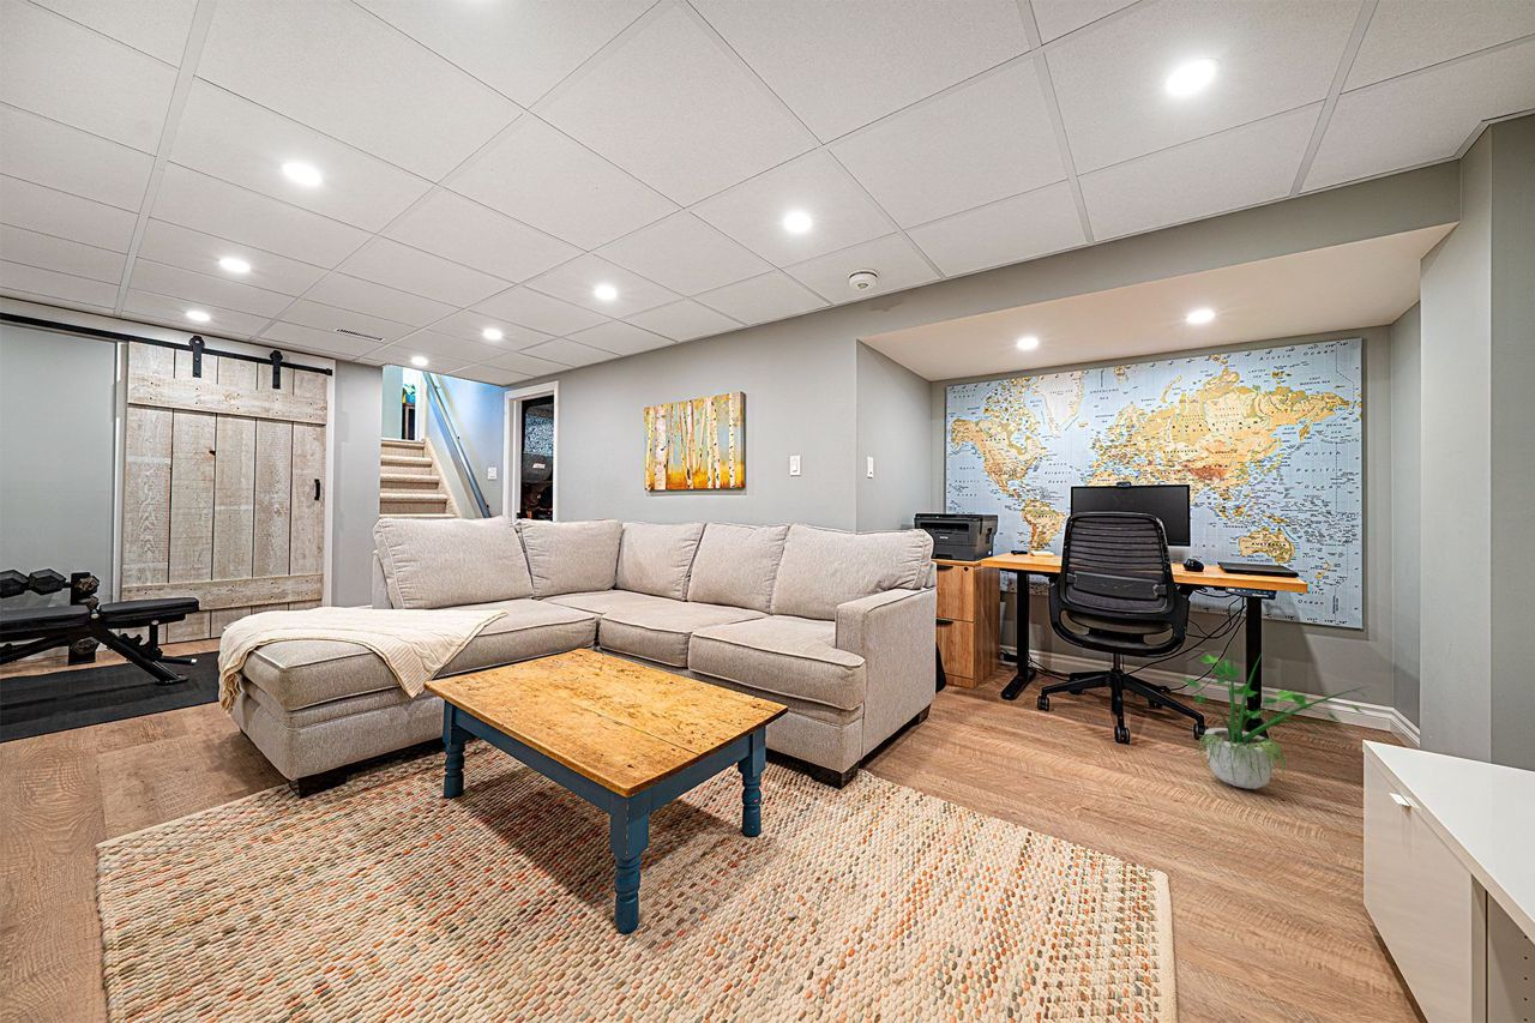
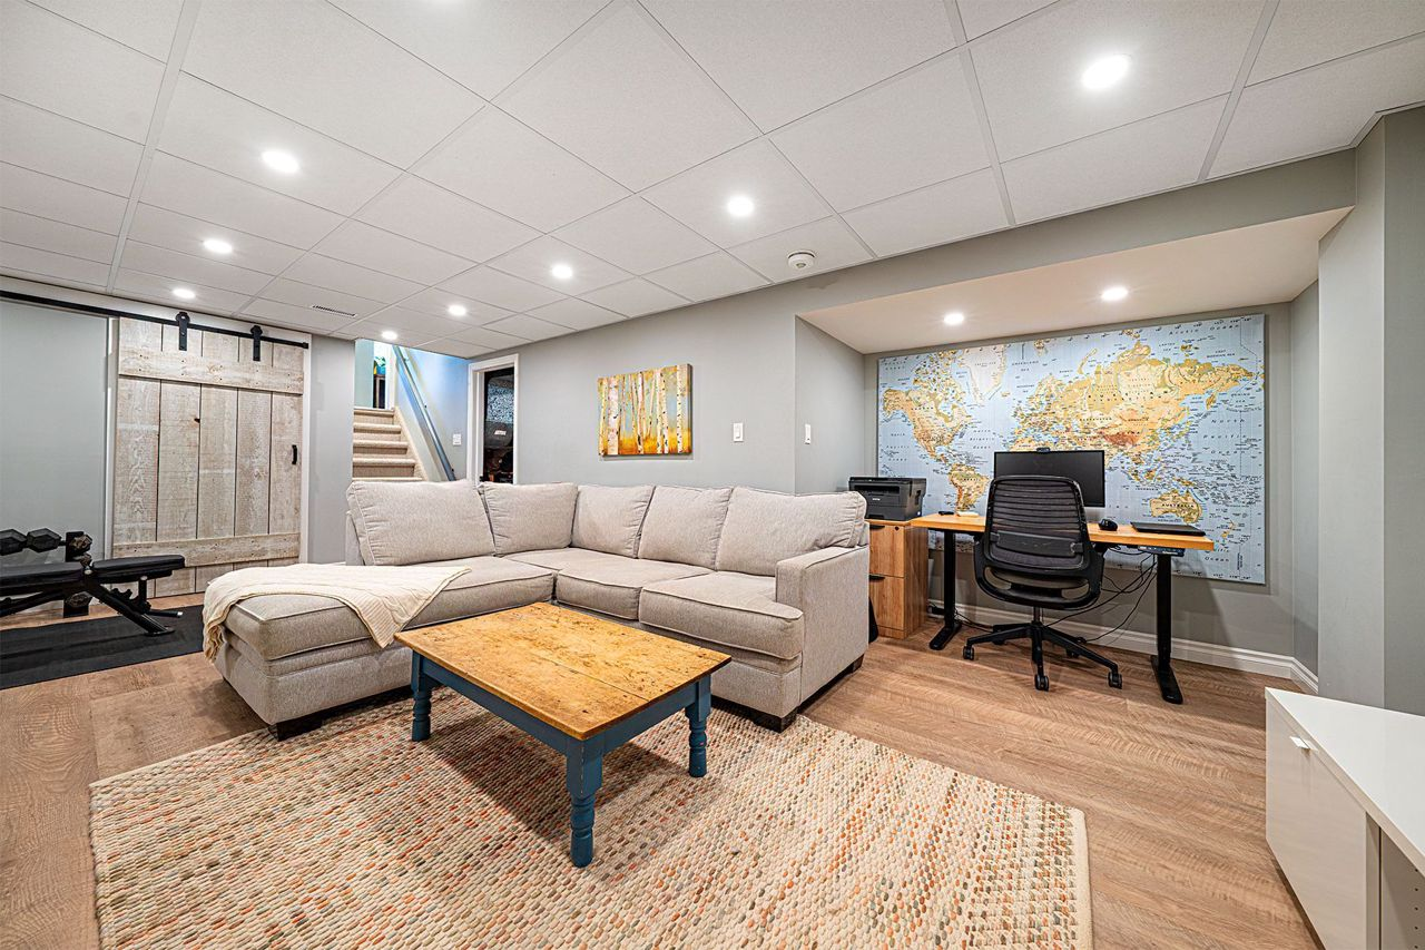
- potted plant [1176,631,1370,790]
